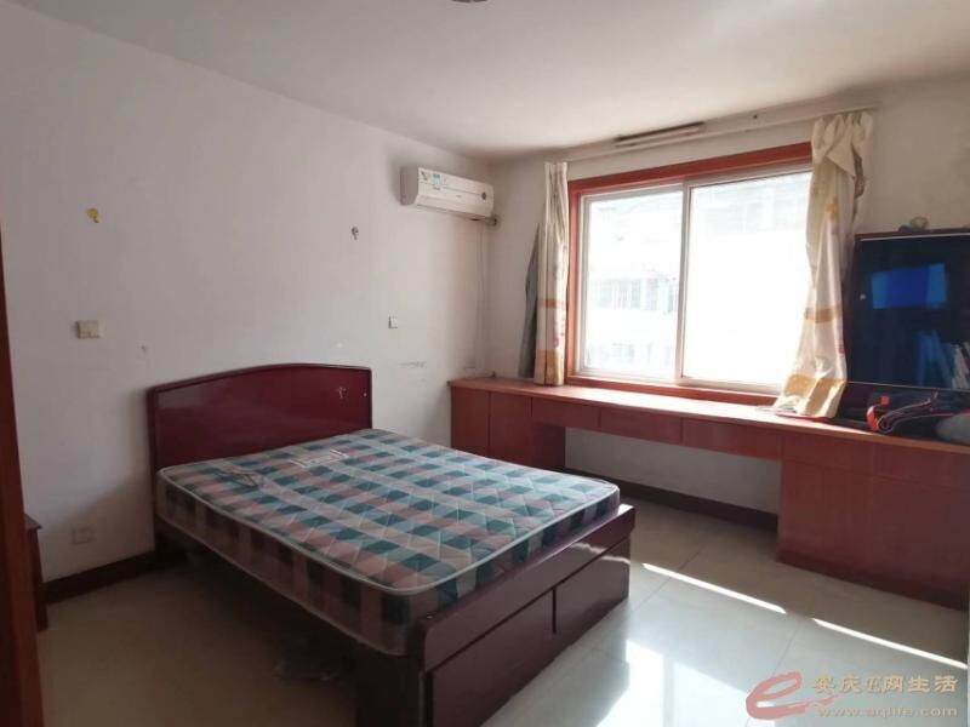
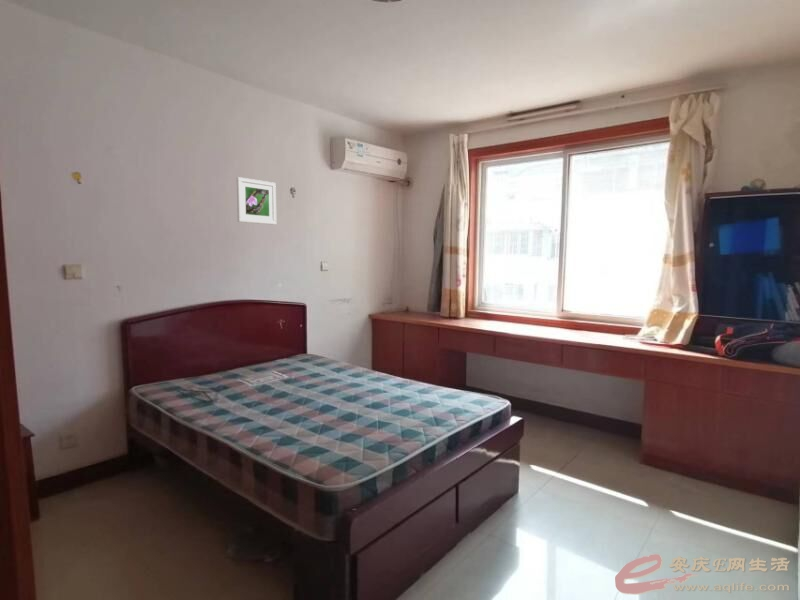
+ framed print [236,176,277,226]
